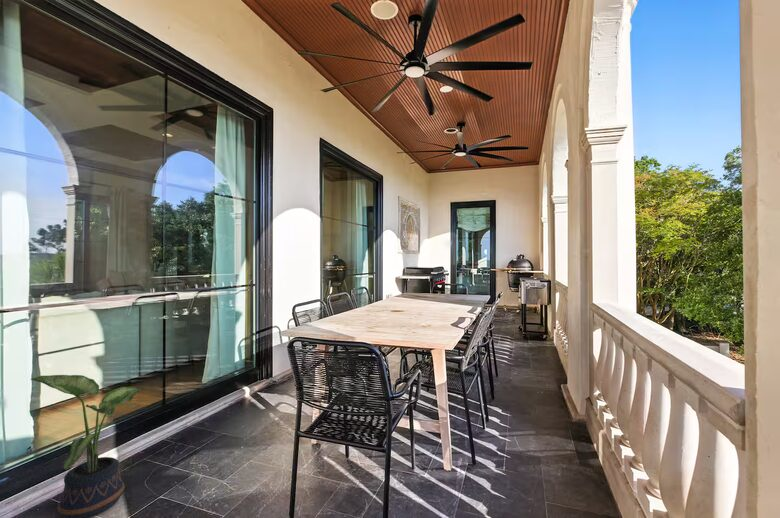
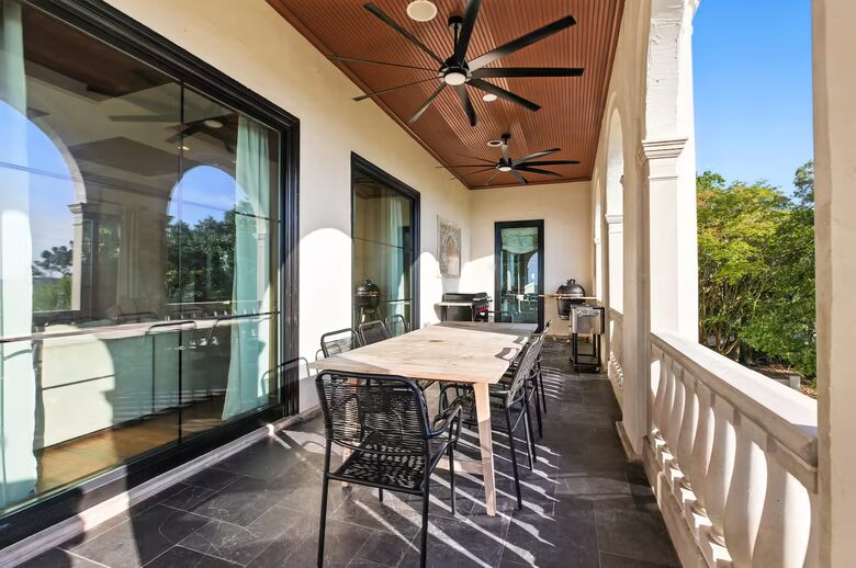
- potted plant [30,374,143,518]
